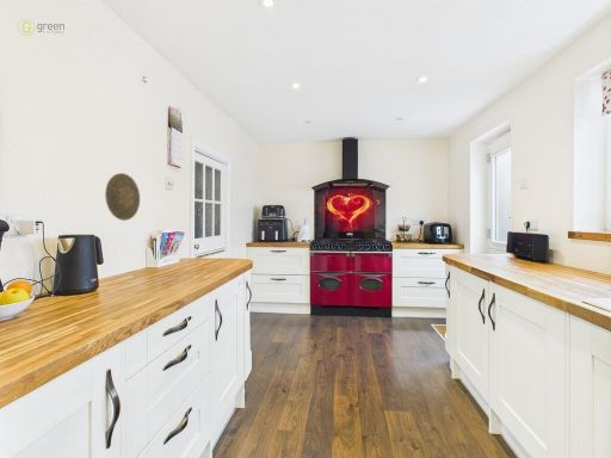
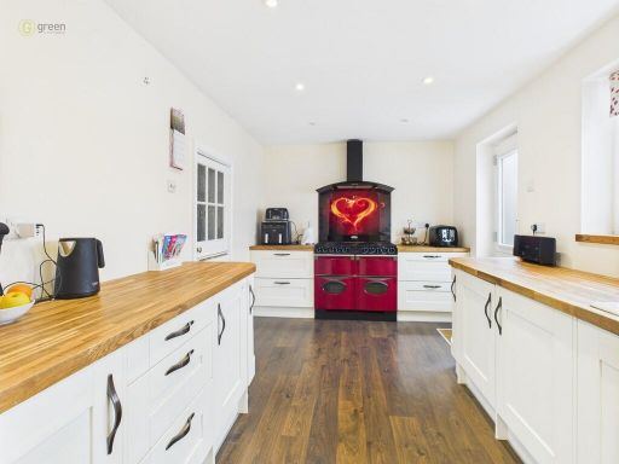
- decorative plate [104,172,141,222]
